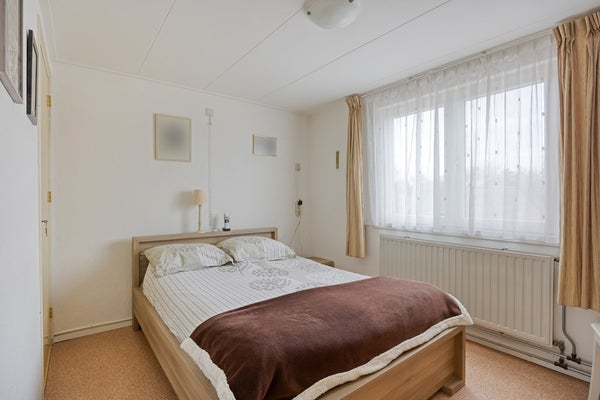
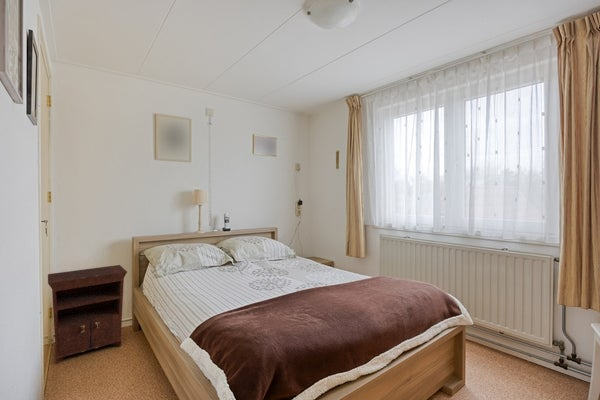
+ nightstand [47,264,128,365]
